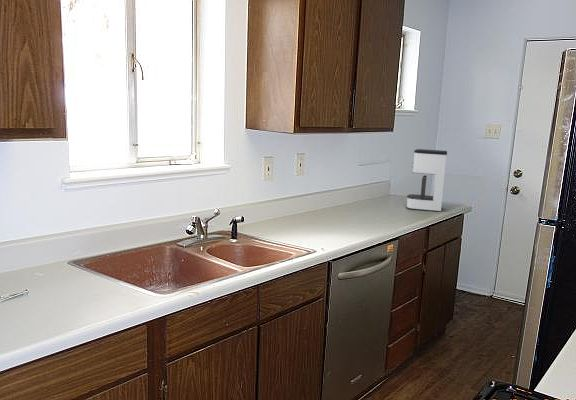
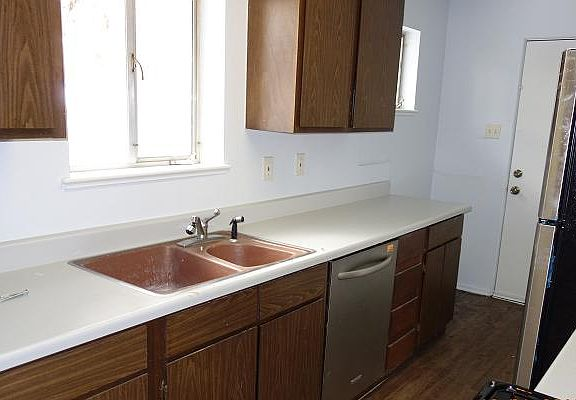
- coffee maker [405,148,448,213]
